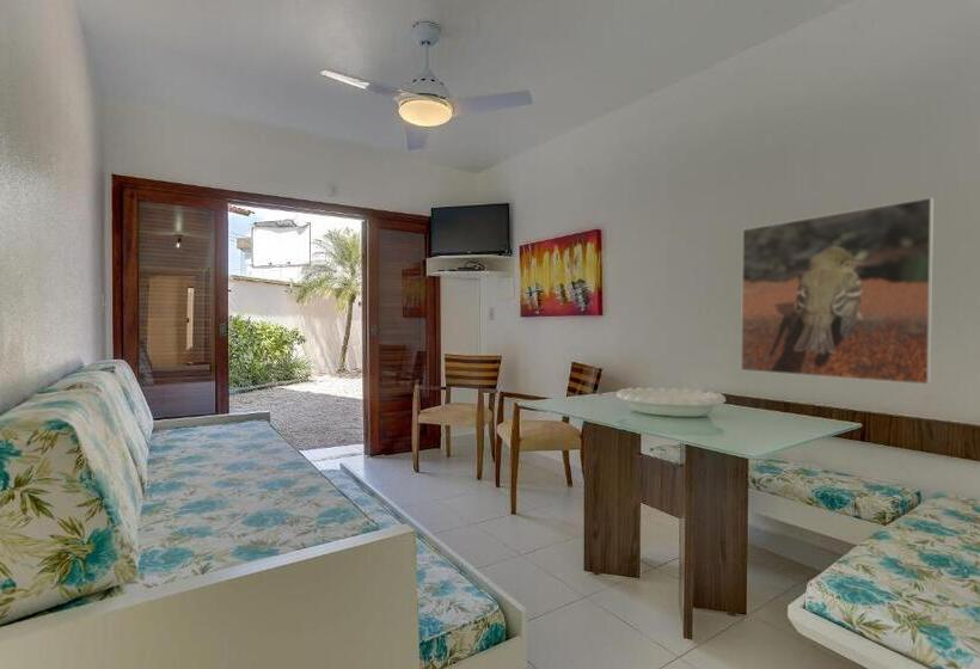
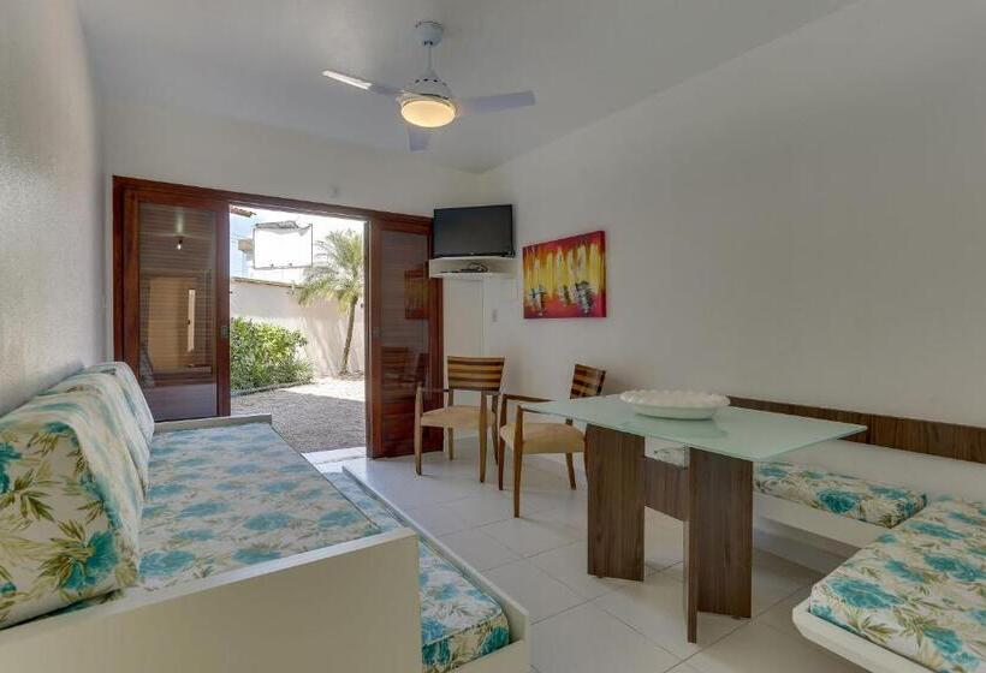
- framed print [740,196,935,386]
